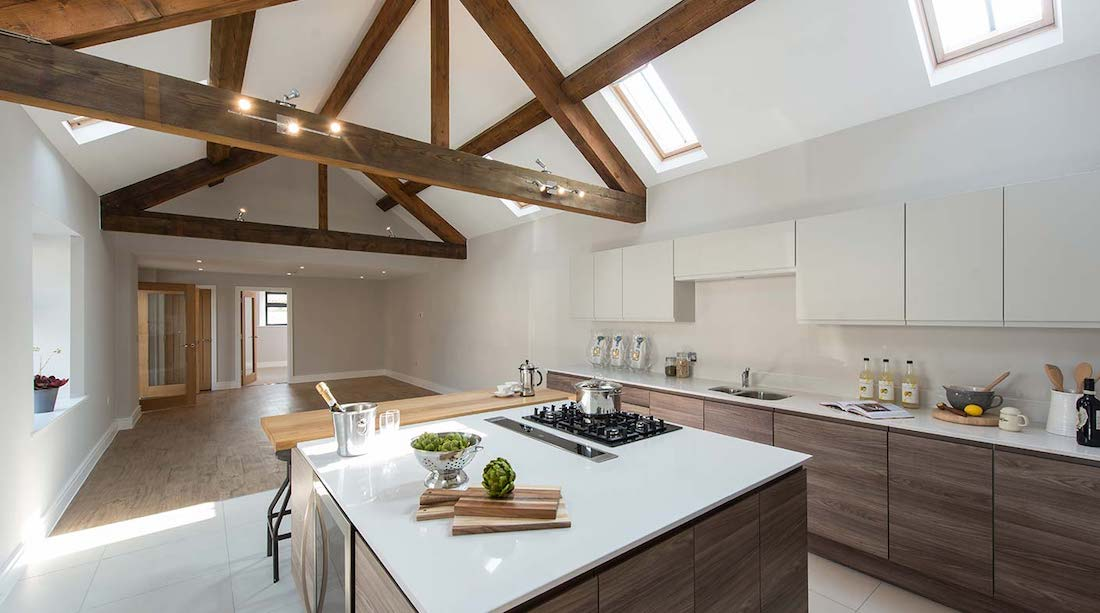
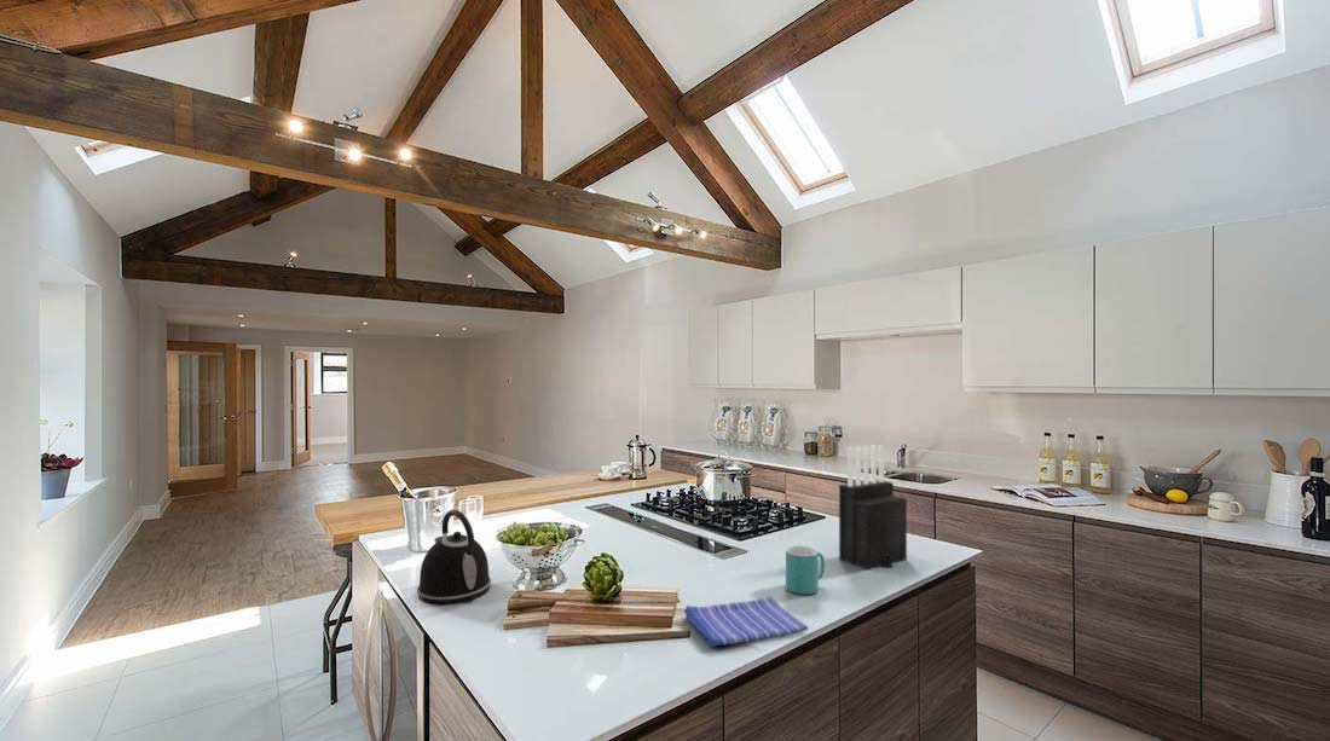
+ mug [785,545,826,596]
+ knife block [838,444,908,572]
+ dish towel [682,595,809,648]
+ kettle [416,509,492,607]
